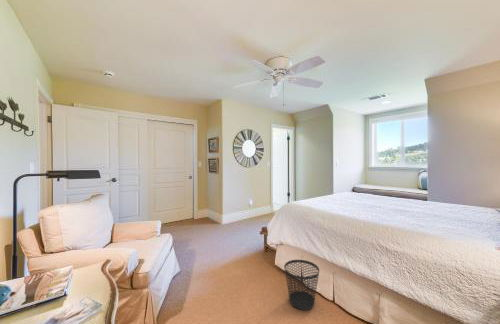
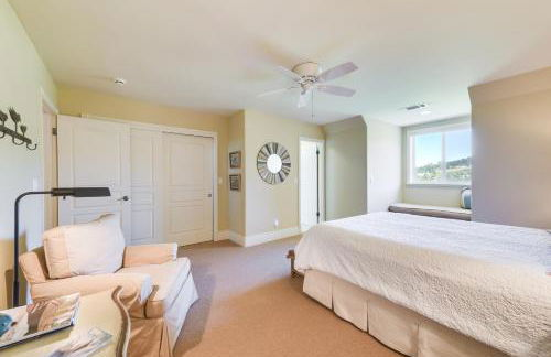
- wastebasket [283,259,320,311]
